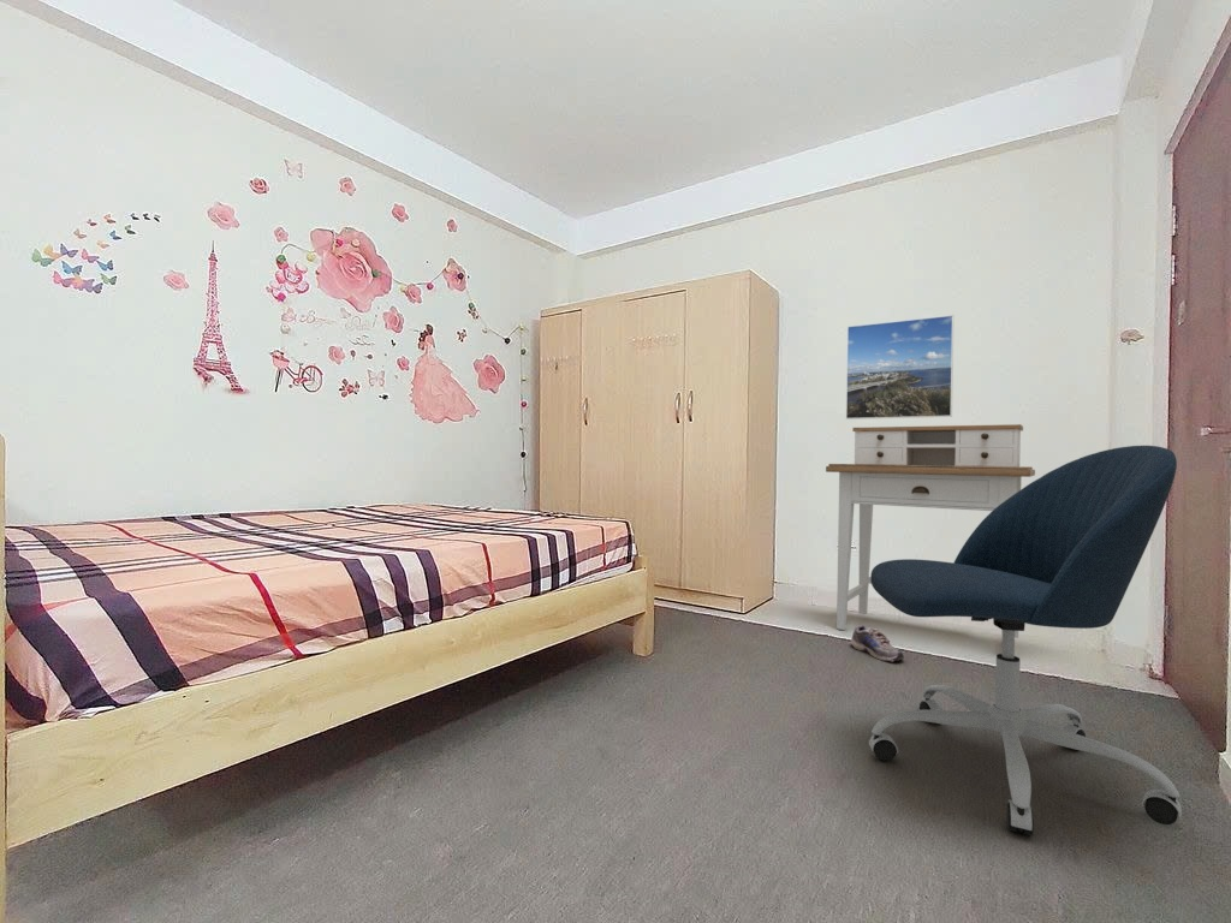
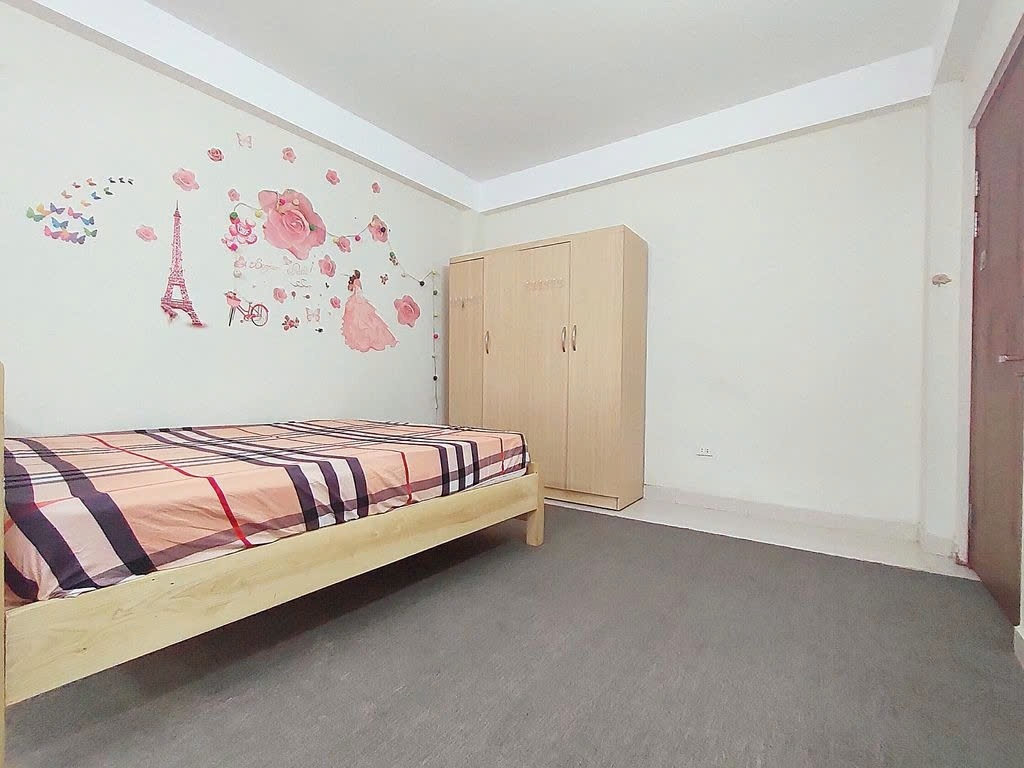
- desk [825,423,1036,639]
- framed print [845,314,955,421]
- office chair [868,445,1183,836]
- shoe [849,624,905,663]
